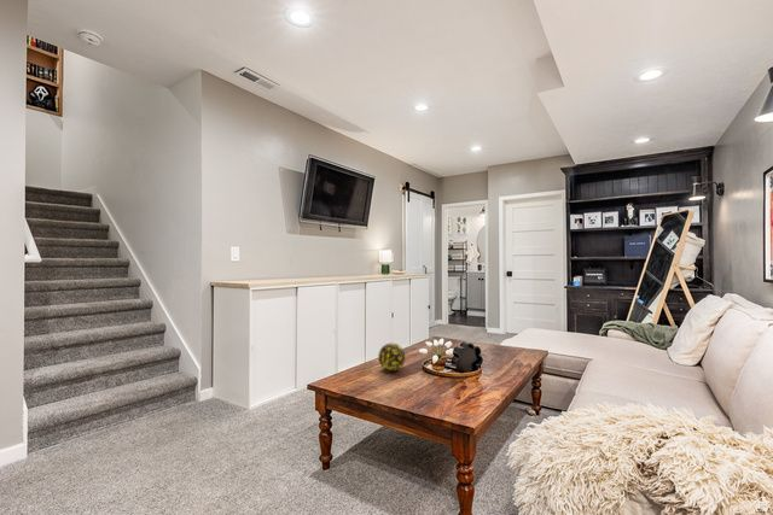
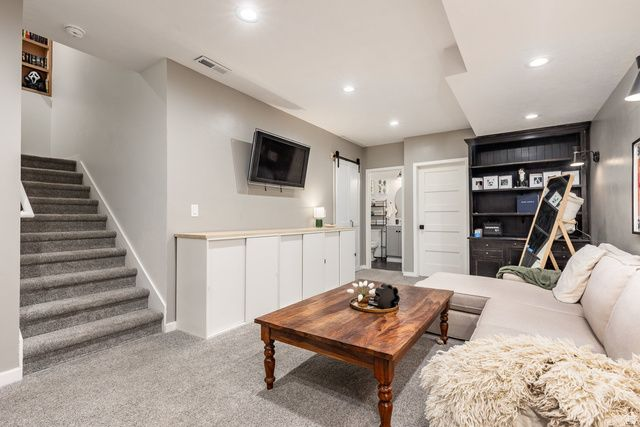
- decorative ball [377,341,407,373]
